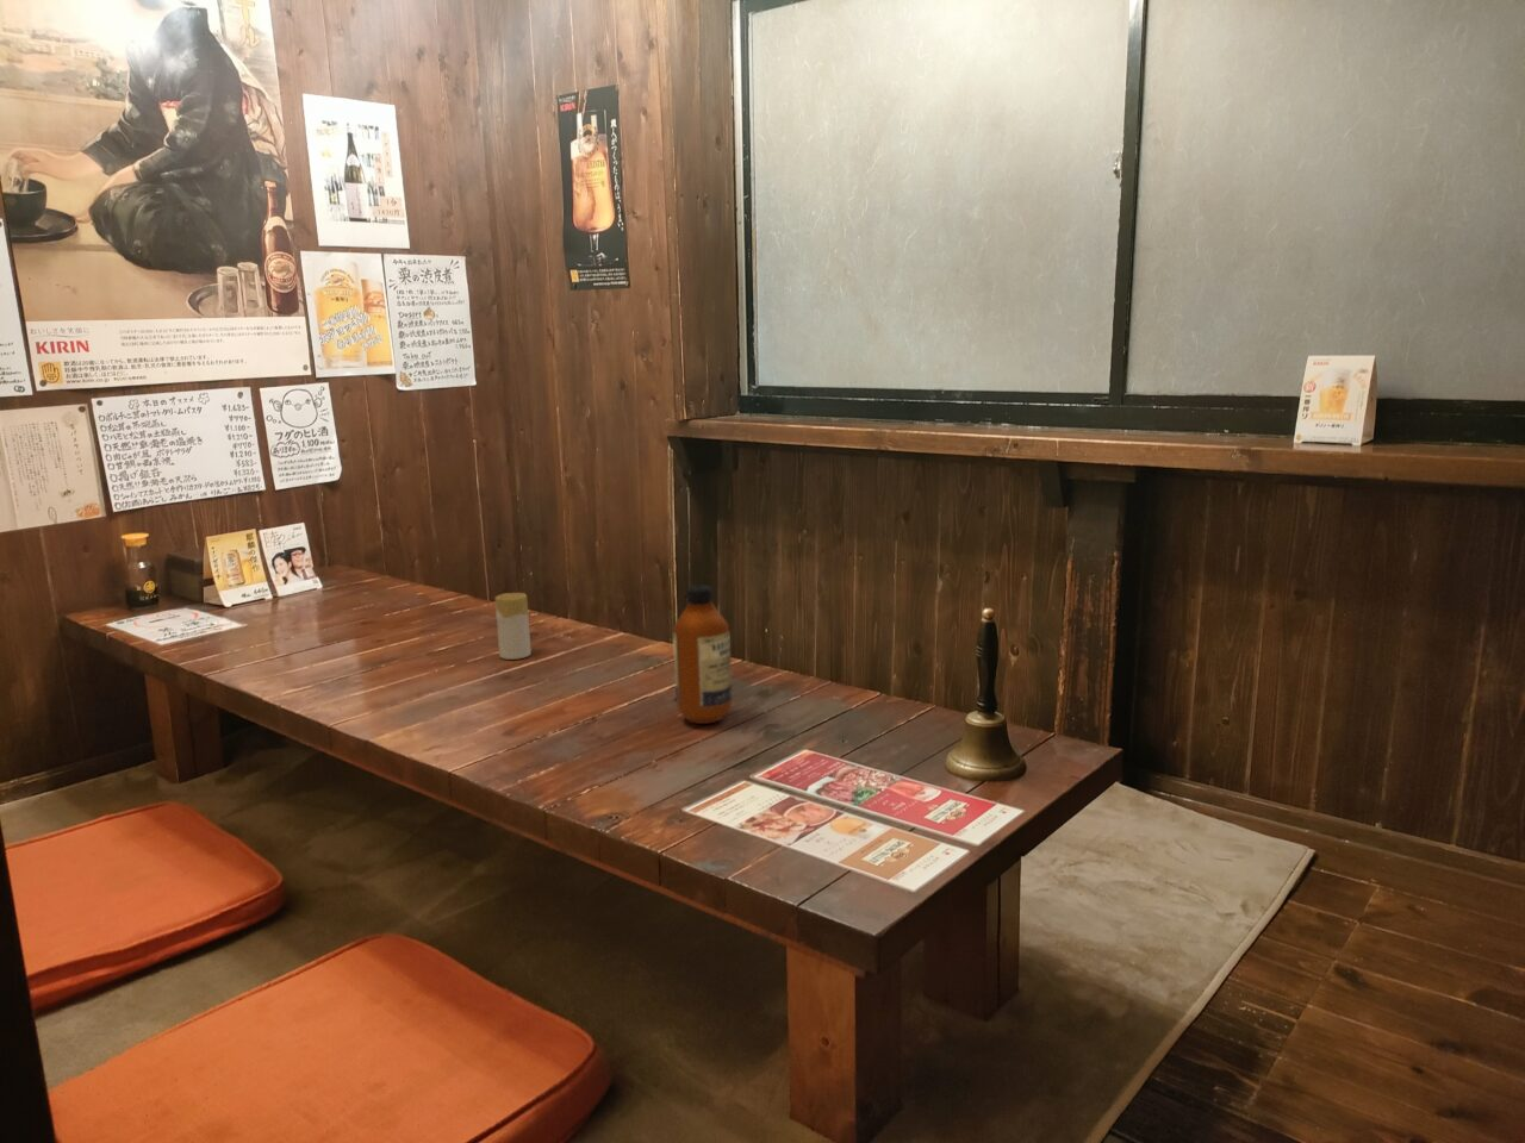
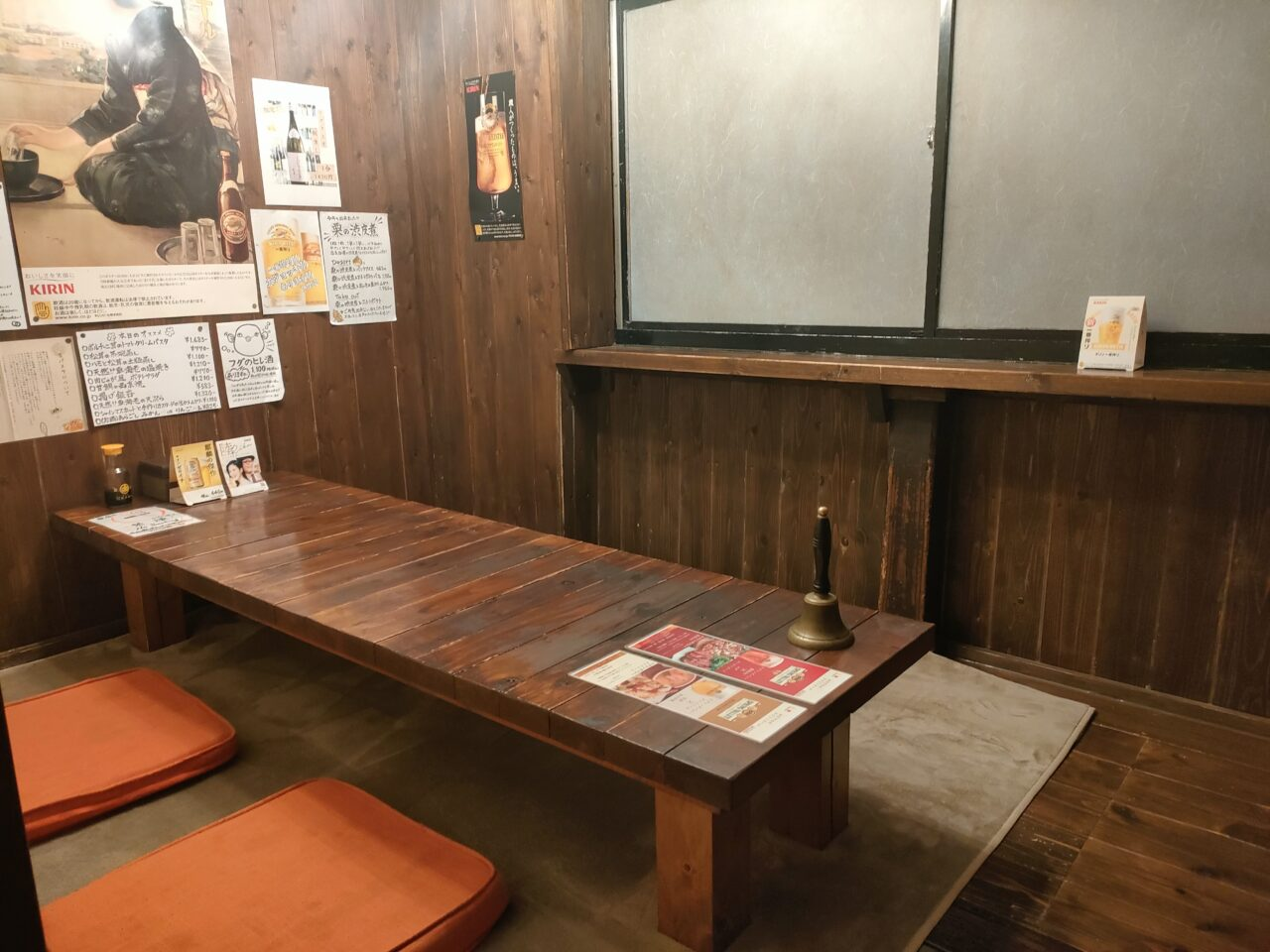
- bottle [672,584,734,725]
- candle [495,592,533,660]
